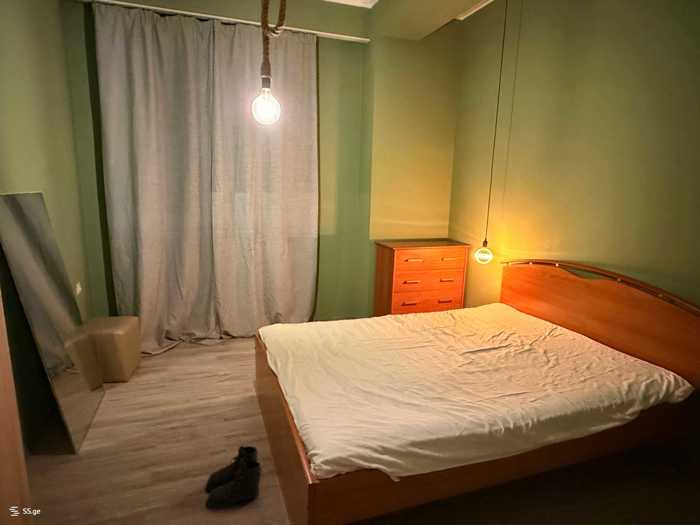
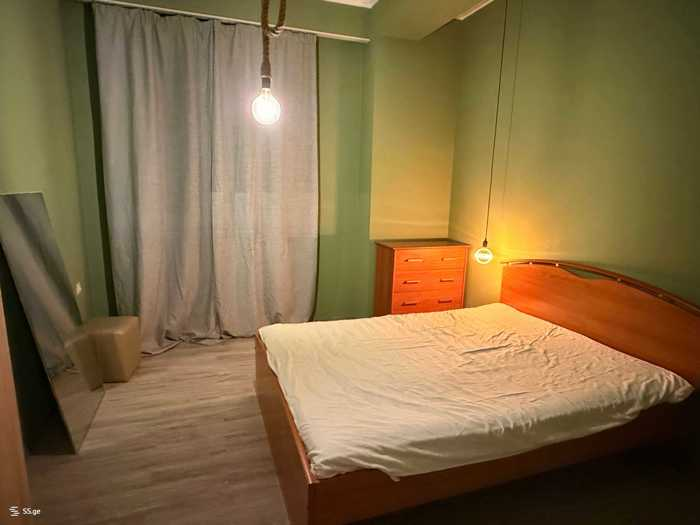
- boots [205,445,264,511]
